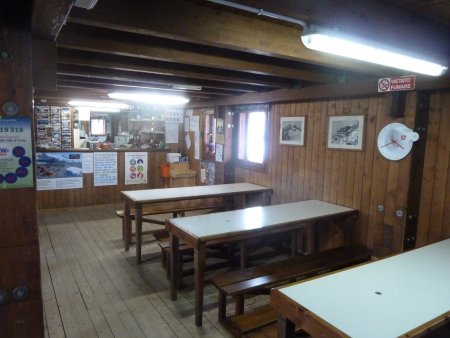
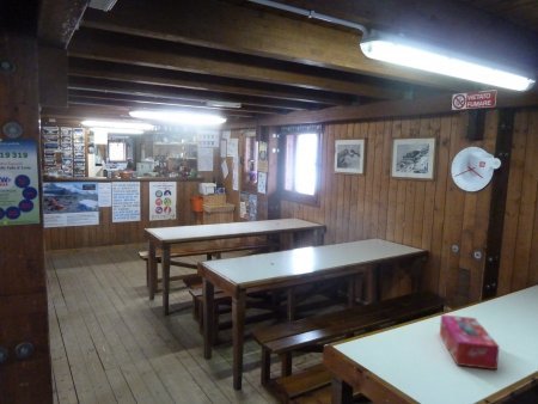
+ tissue box [439,313,501,371]
